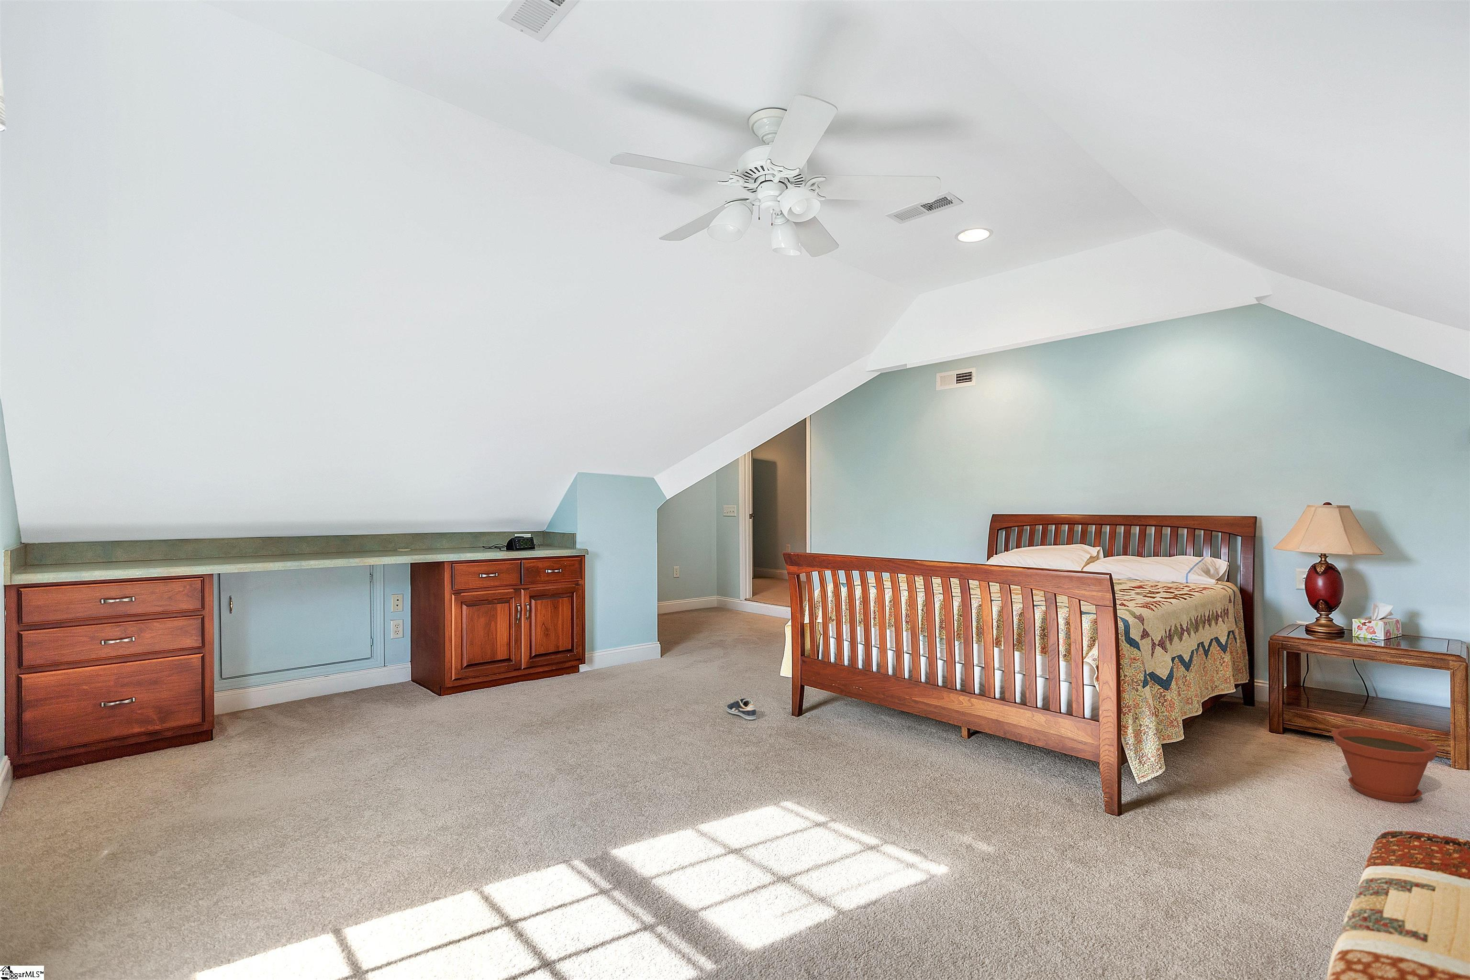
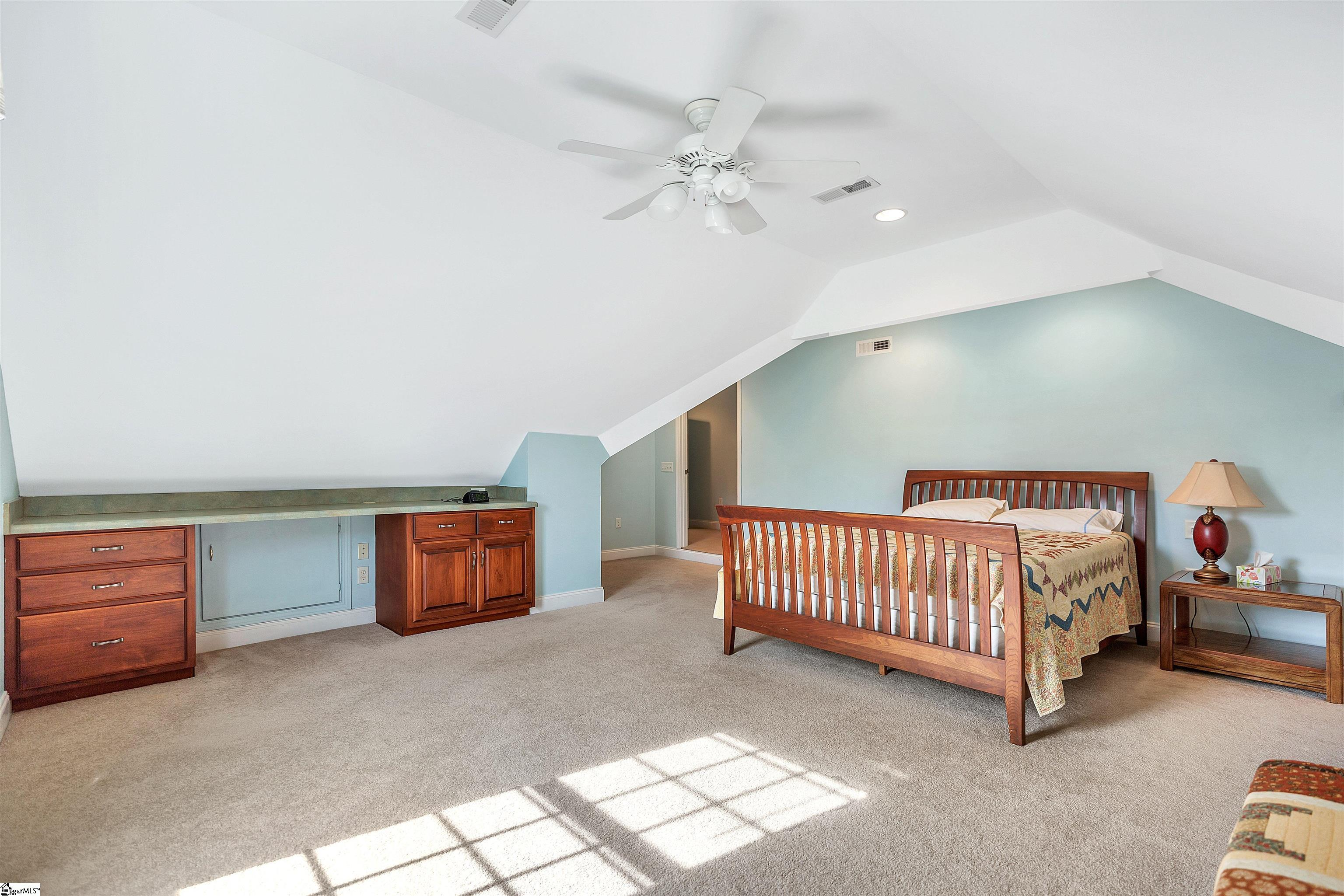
- plant pot [1331,727,1439,804]
- sneaker [726,698,757,721]
